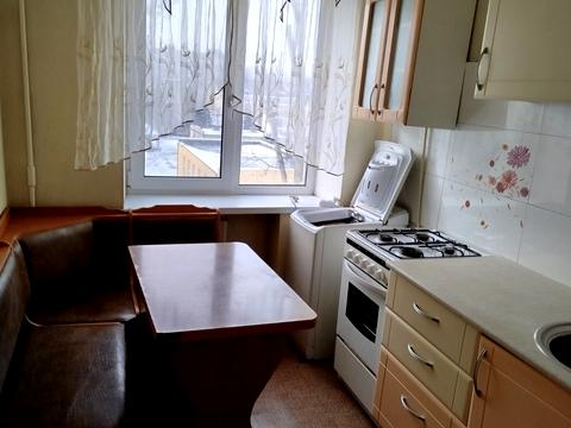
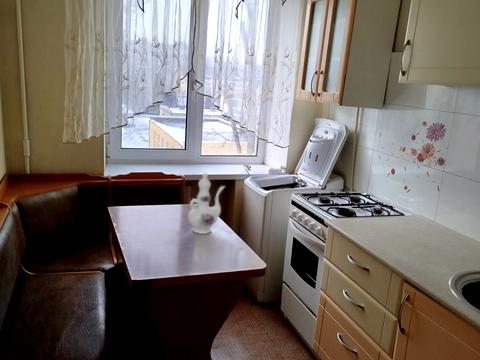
+ chinaware [187,172,226,235]
